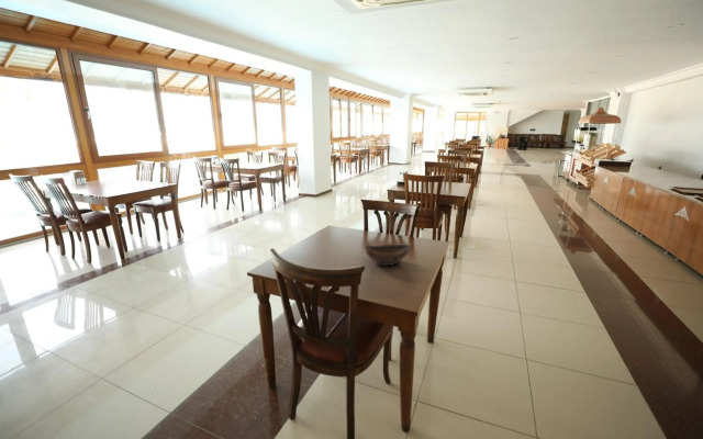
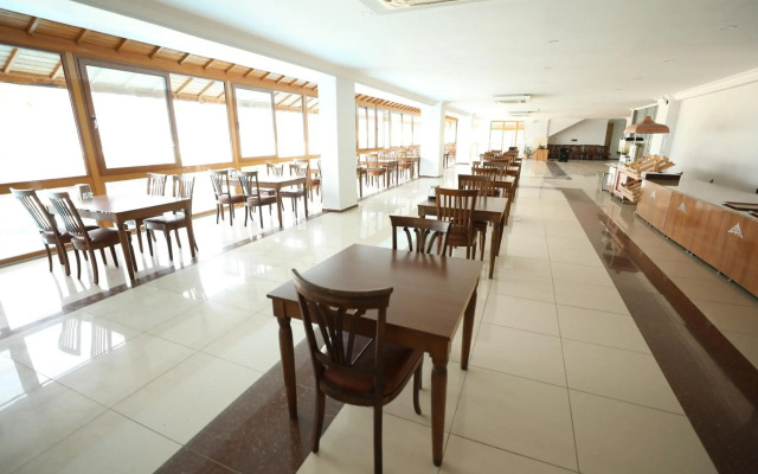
- bowl [364,240,413,268]
